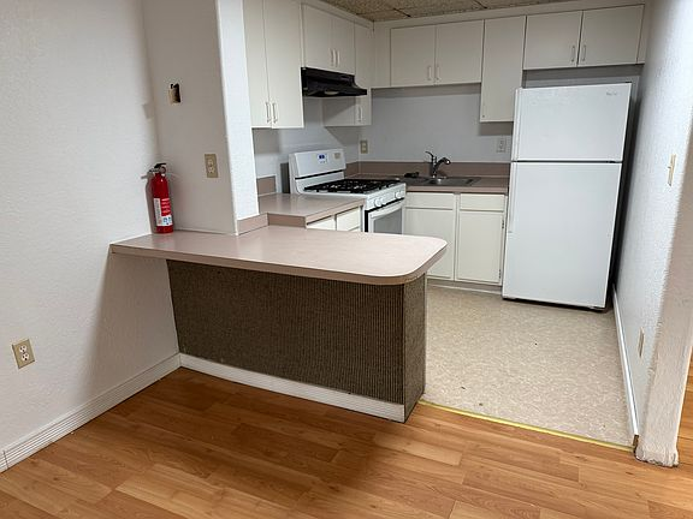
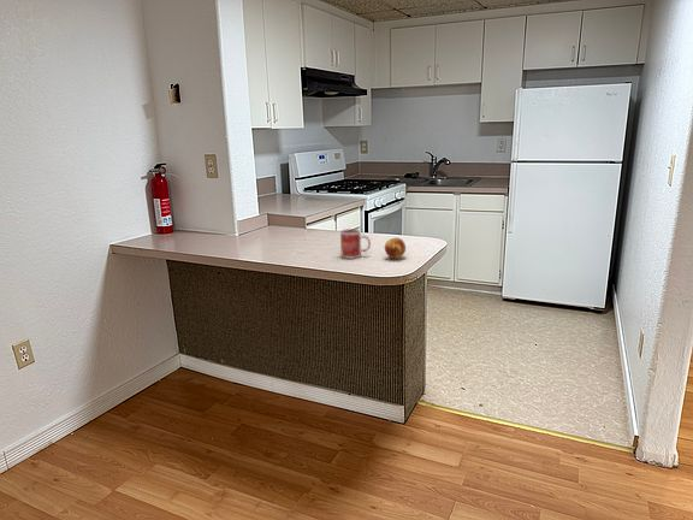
+ fruit [384,237,407,260]
+ mug [339,228,372,260]
